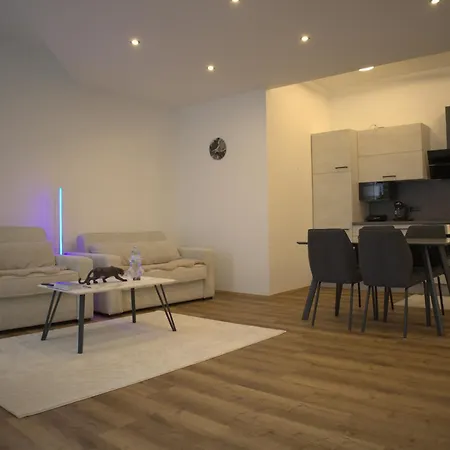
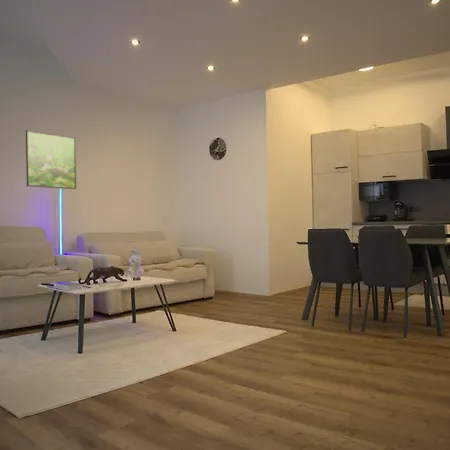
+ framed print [25,129,77,190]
